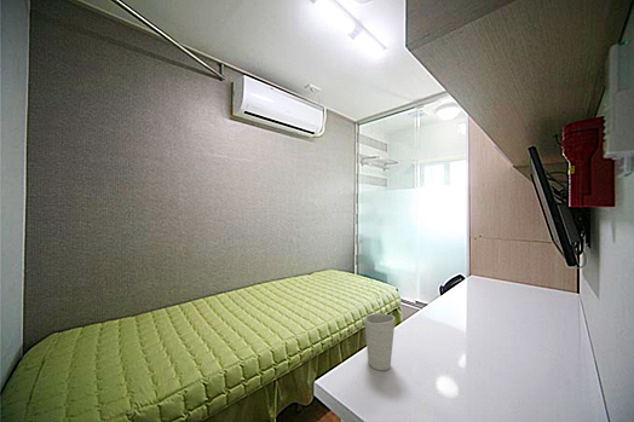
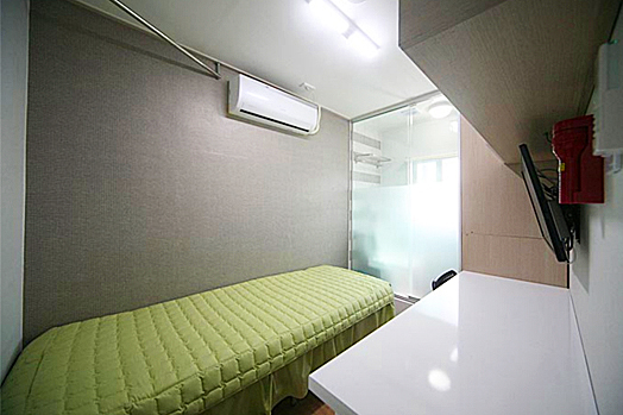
- cup [364,312,397,371]
